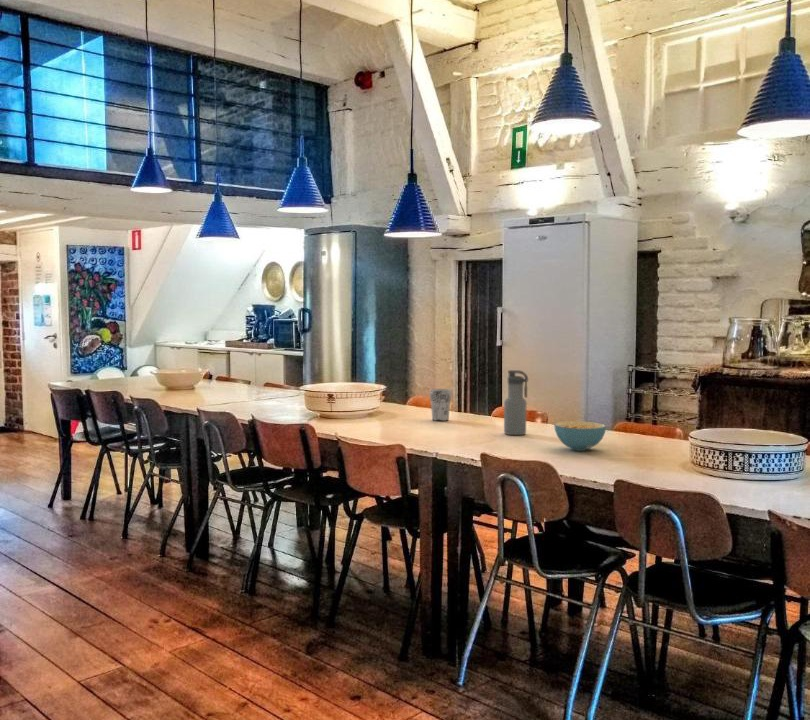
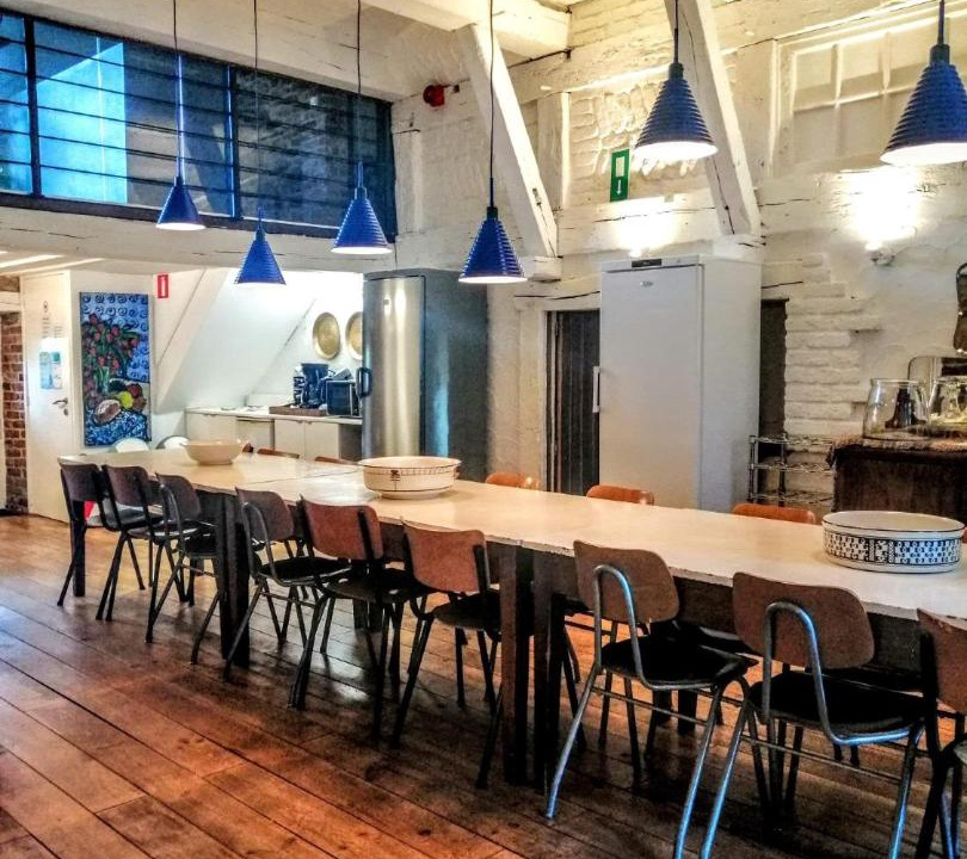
- water bottle [503,369,529,436]
- cereal bowl [553,420,607,452]
- cup [429,388,453,422]
